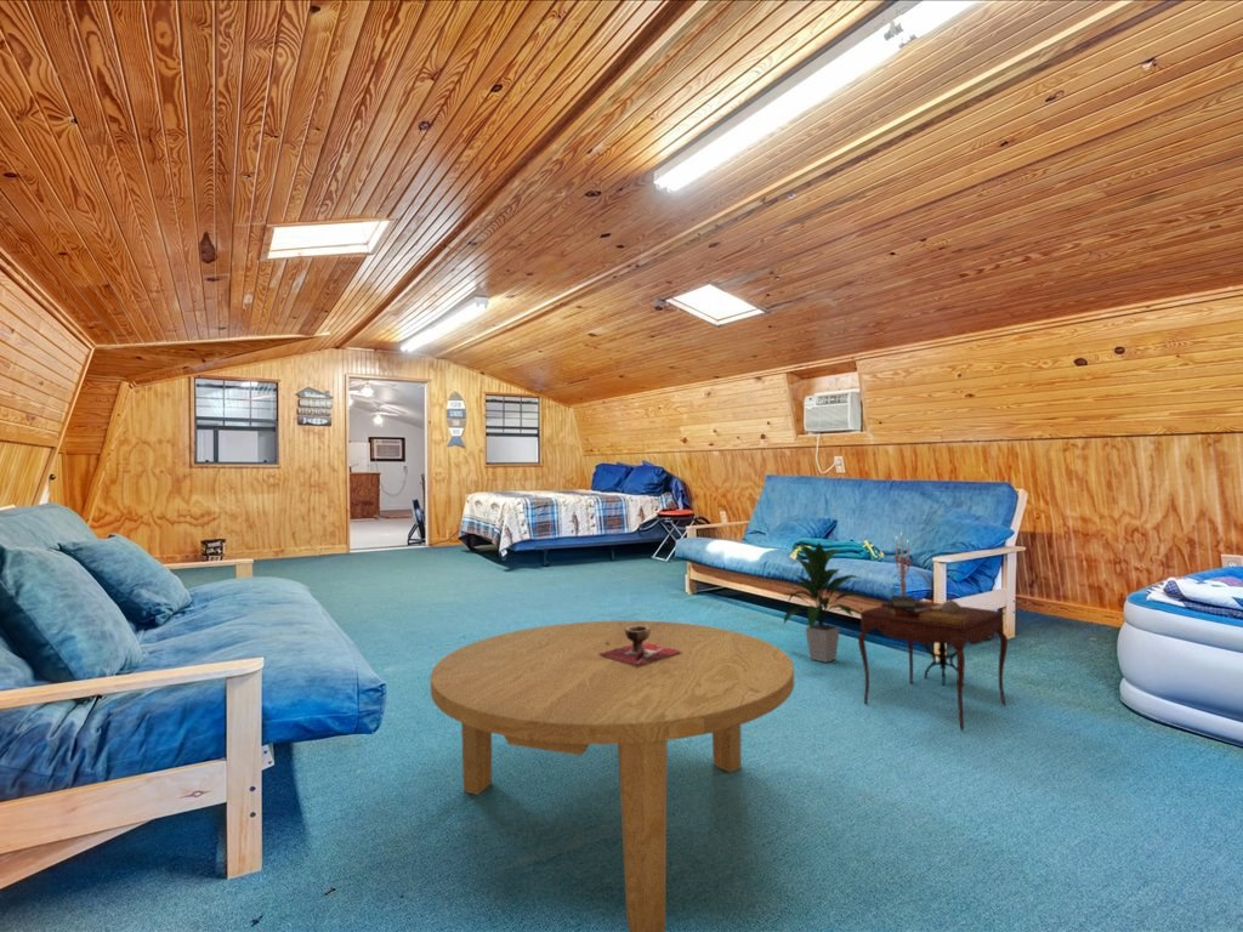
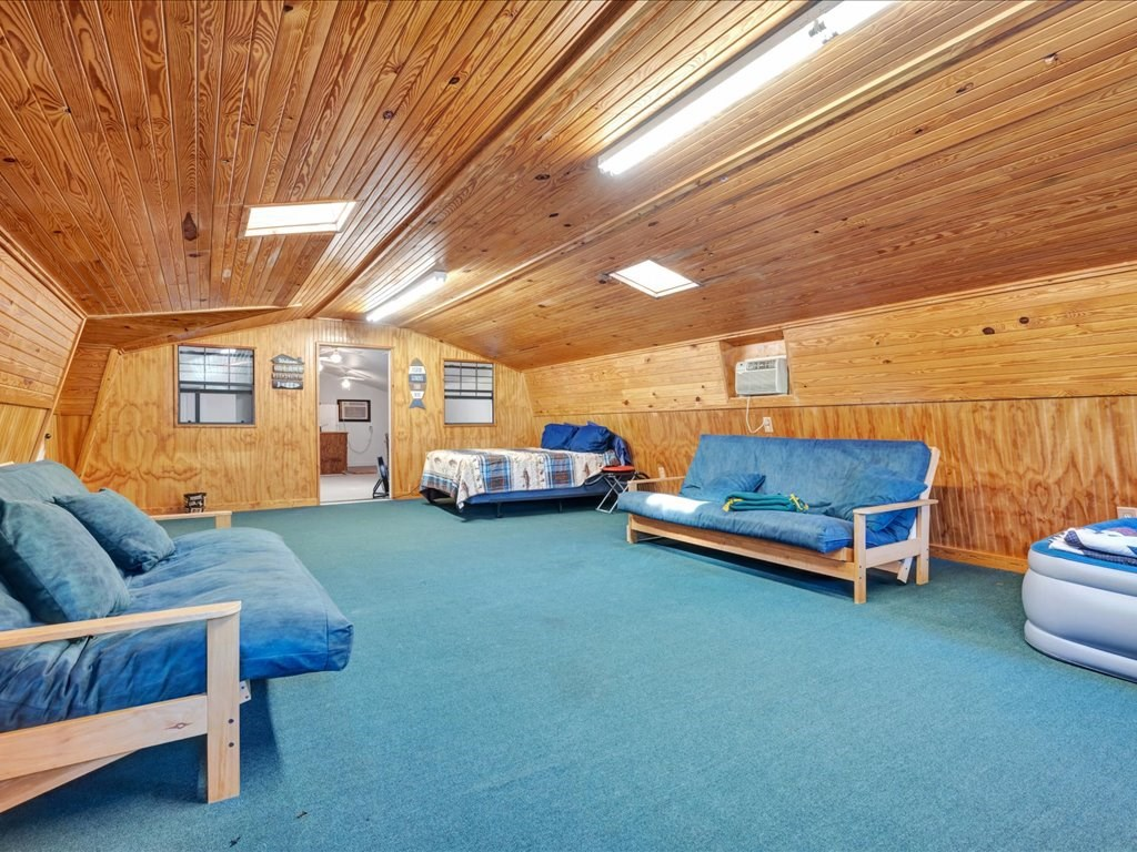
- coffee table [430,620,795,932]
- indoor plant [781,540,868,664]
- decorative bowl [598,626,680,666]
- side table [857,530,1009,732]
